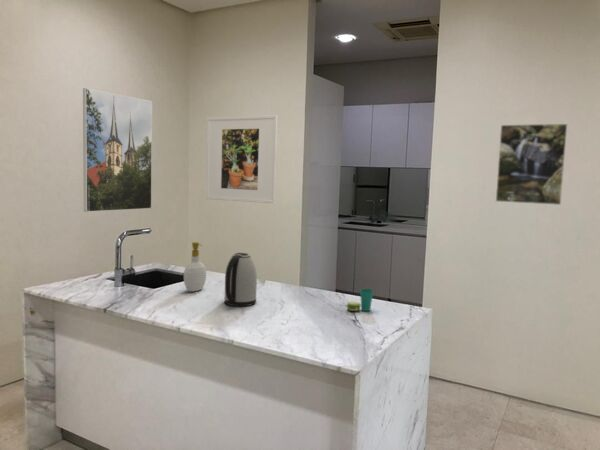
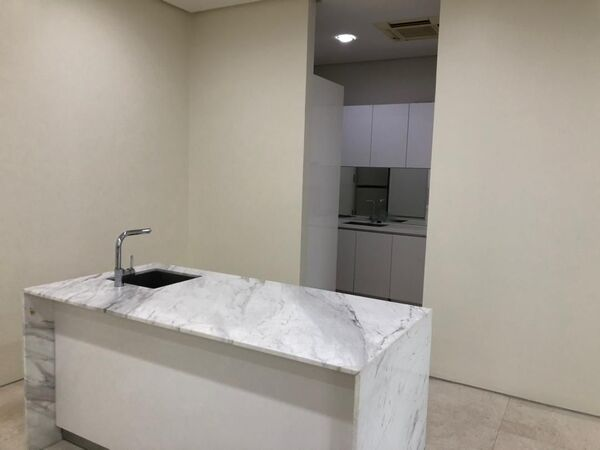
- kettle [223,252,258,307]
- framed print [495,123,568,206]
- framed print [82,87,153,213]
- cup [346,288,374,312]
- soap bottle [183,241,207,293]
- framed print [205,114,279,205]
